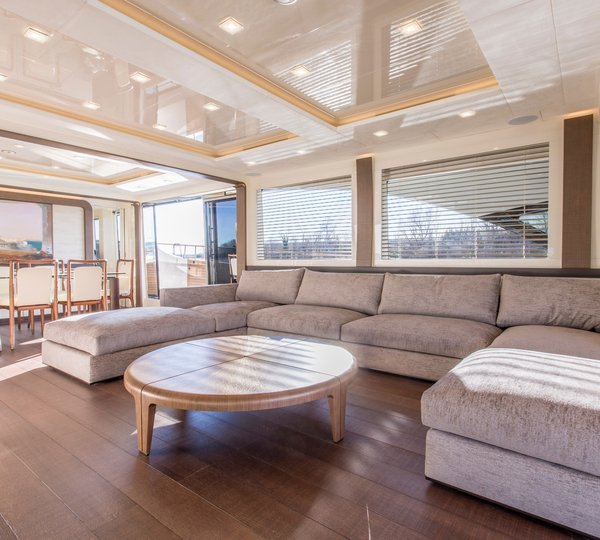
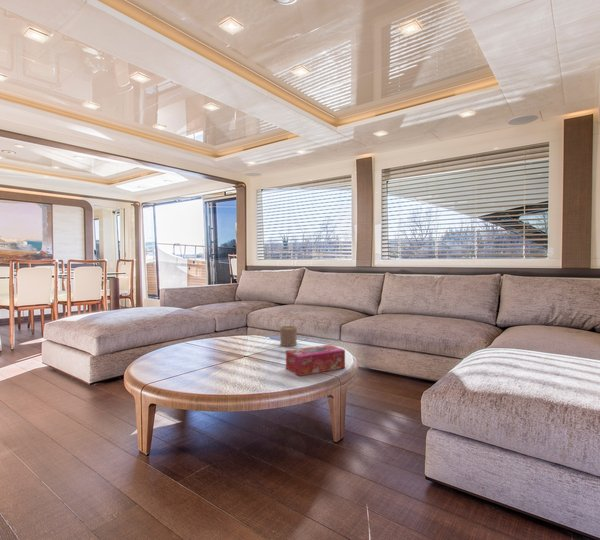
+ cup [279,325,298,347]
+ tissue box [285,343,346,377]
